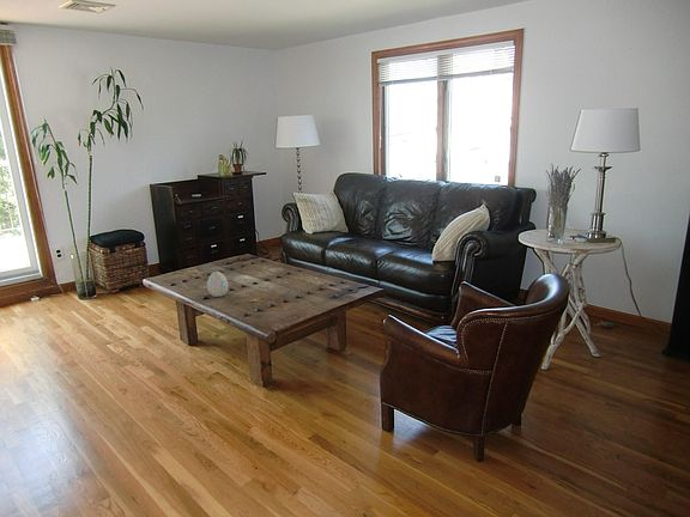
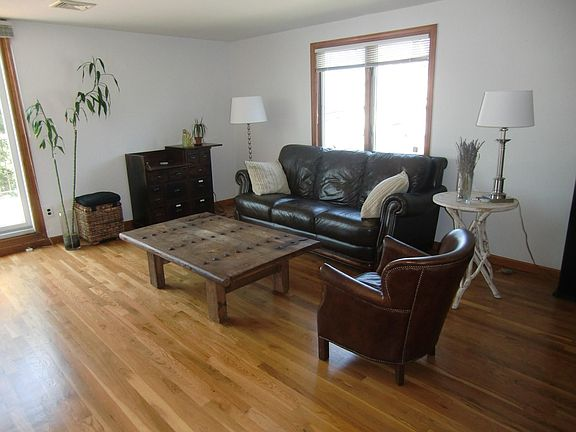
- decorative egg [206,270,229,298]
